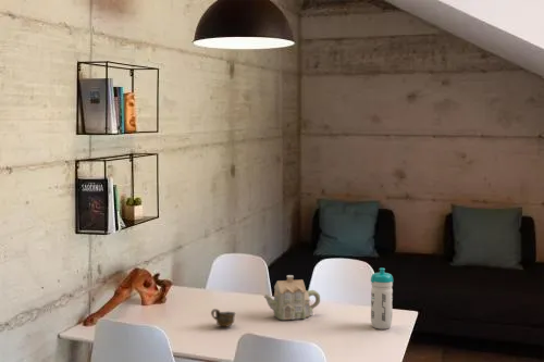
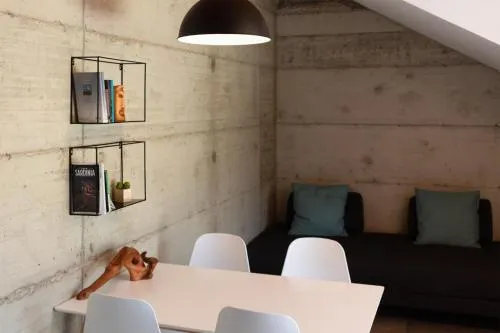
- teapot [263,274,321,321]
- cup [210,308,236,327]
- water bottle [370,266,394,330]
